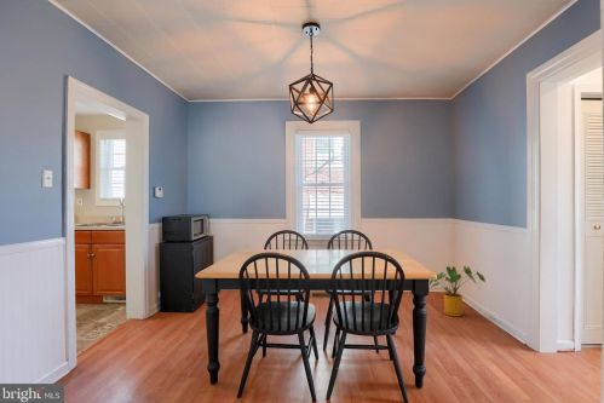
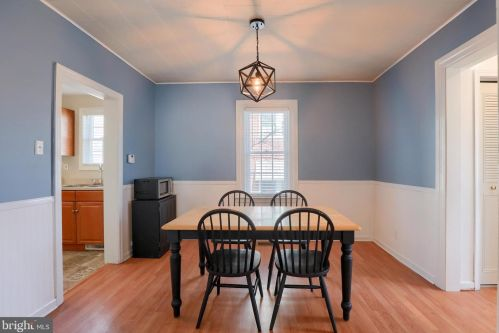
- house plant [428,265,487,317]
